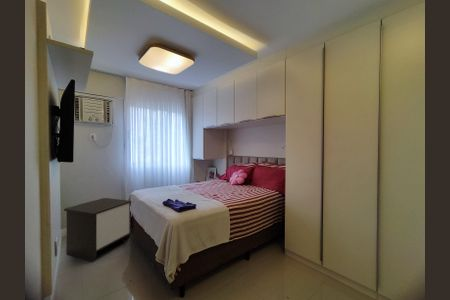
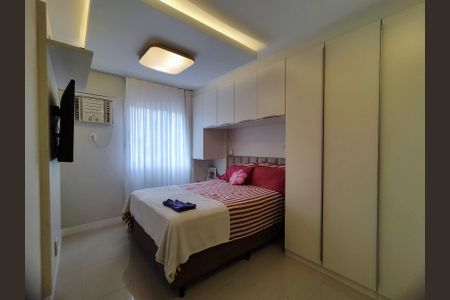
- nightstand [63,197,132,262]
